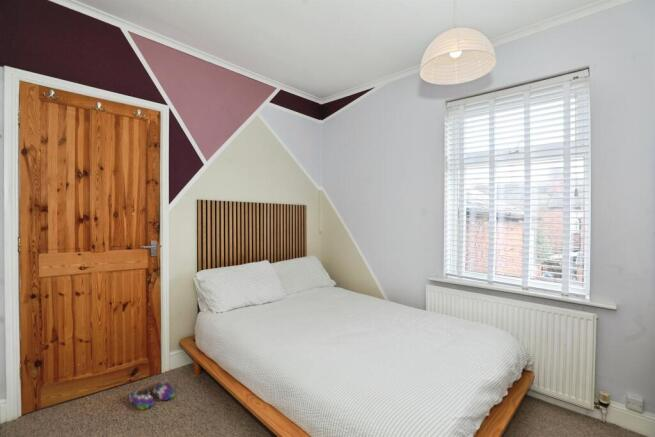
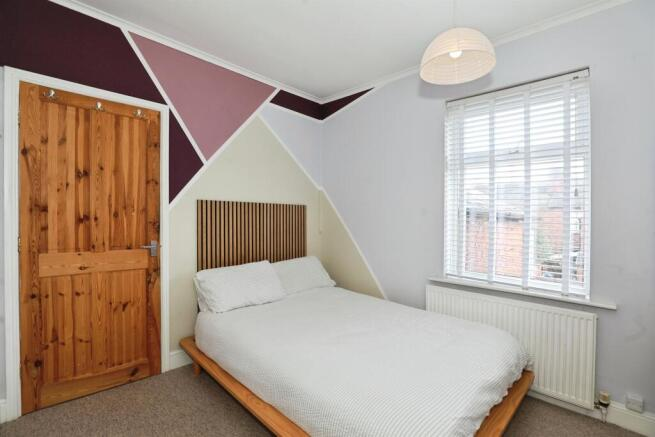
- slippers [128,379,176,411]
